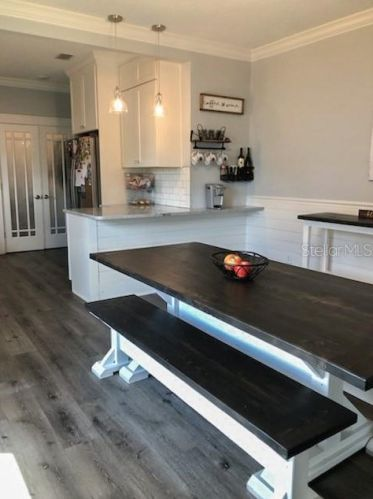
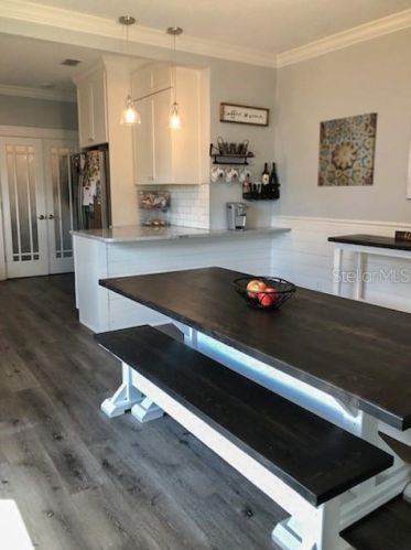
+ wall art [316,111,379,187]
